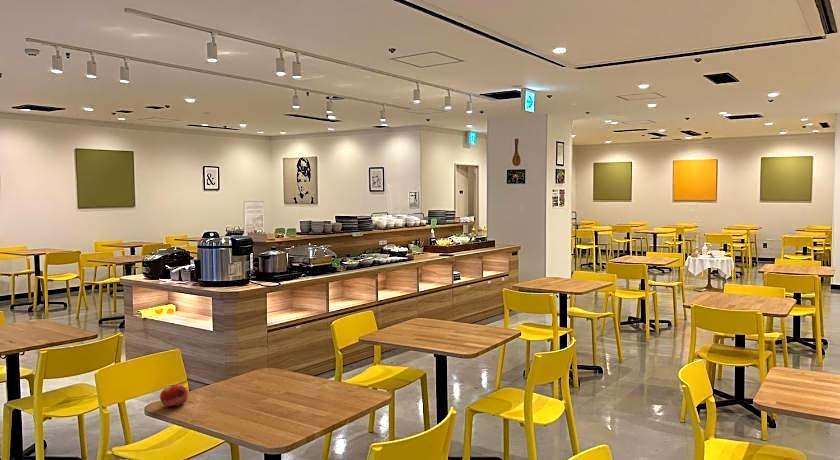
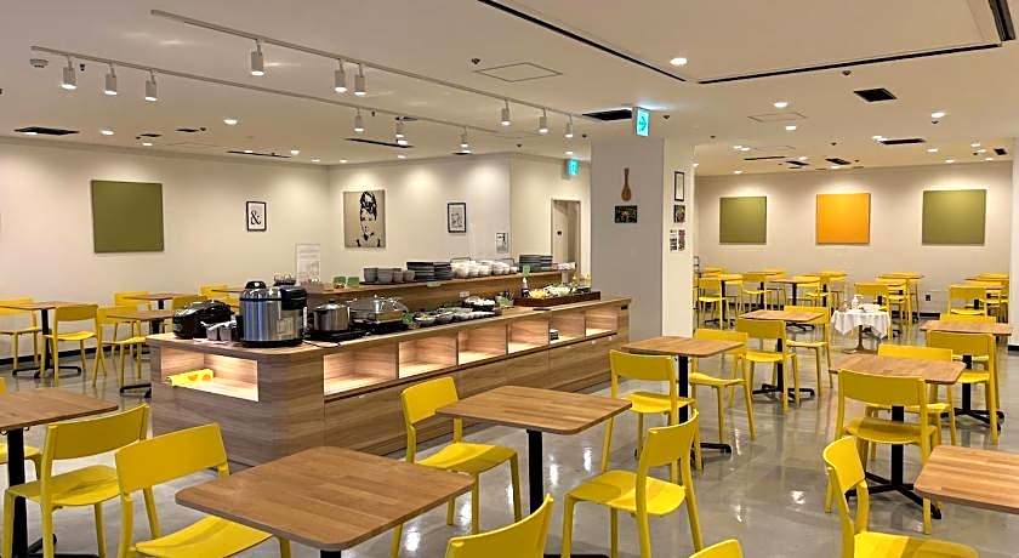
- fruit [159,383,189,408]
